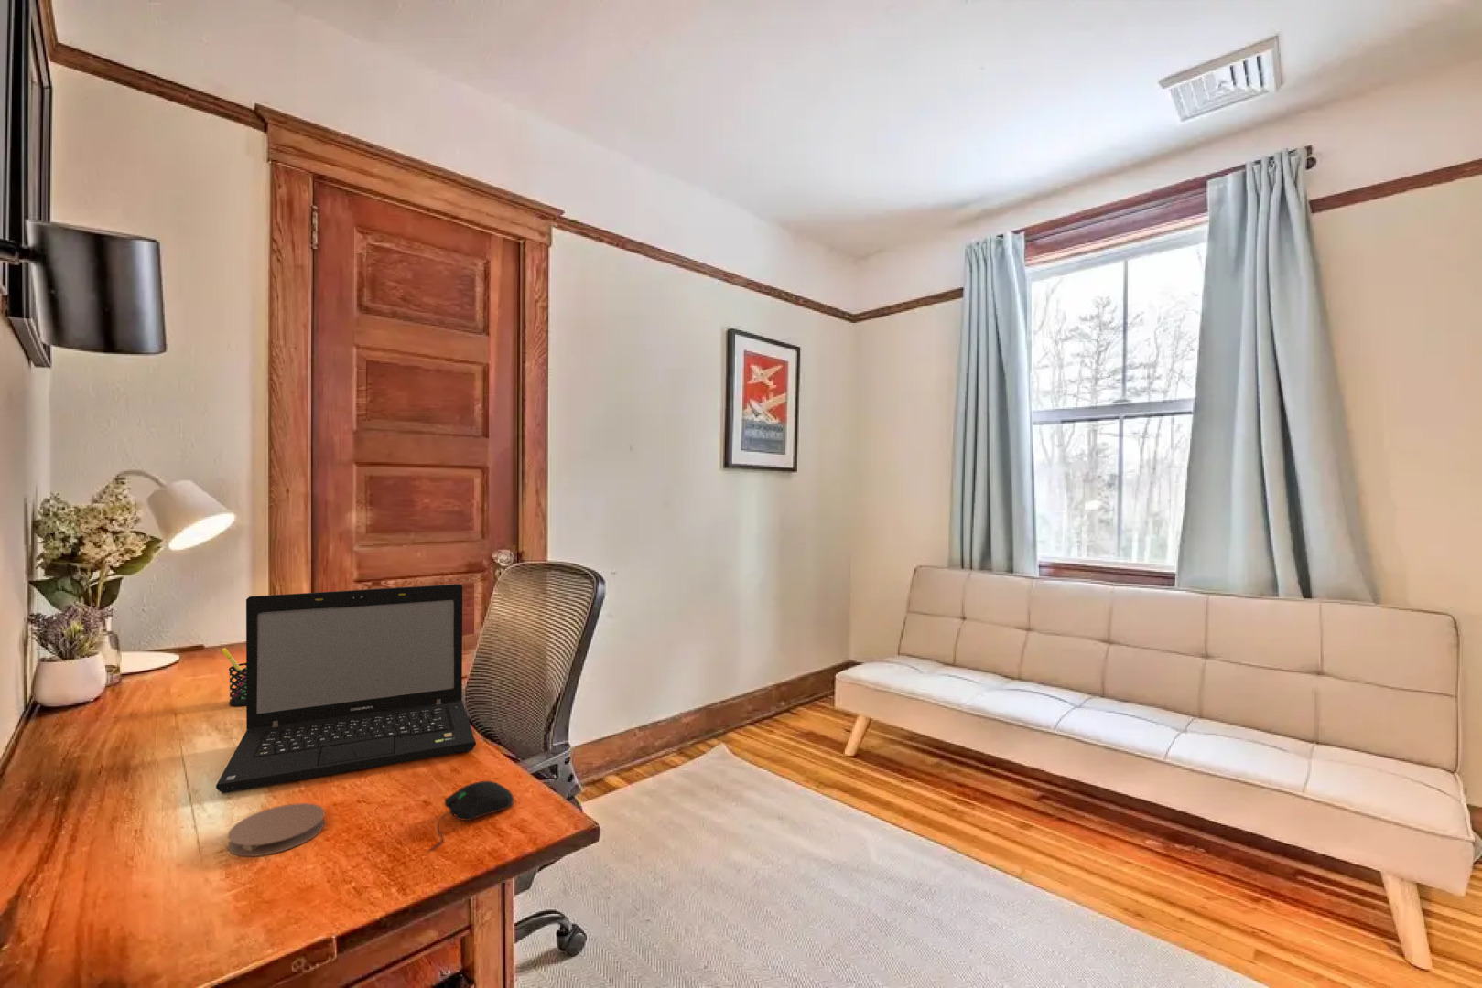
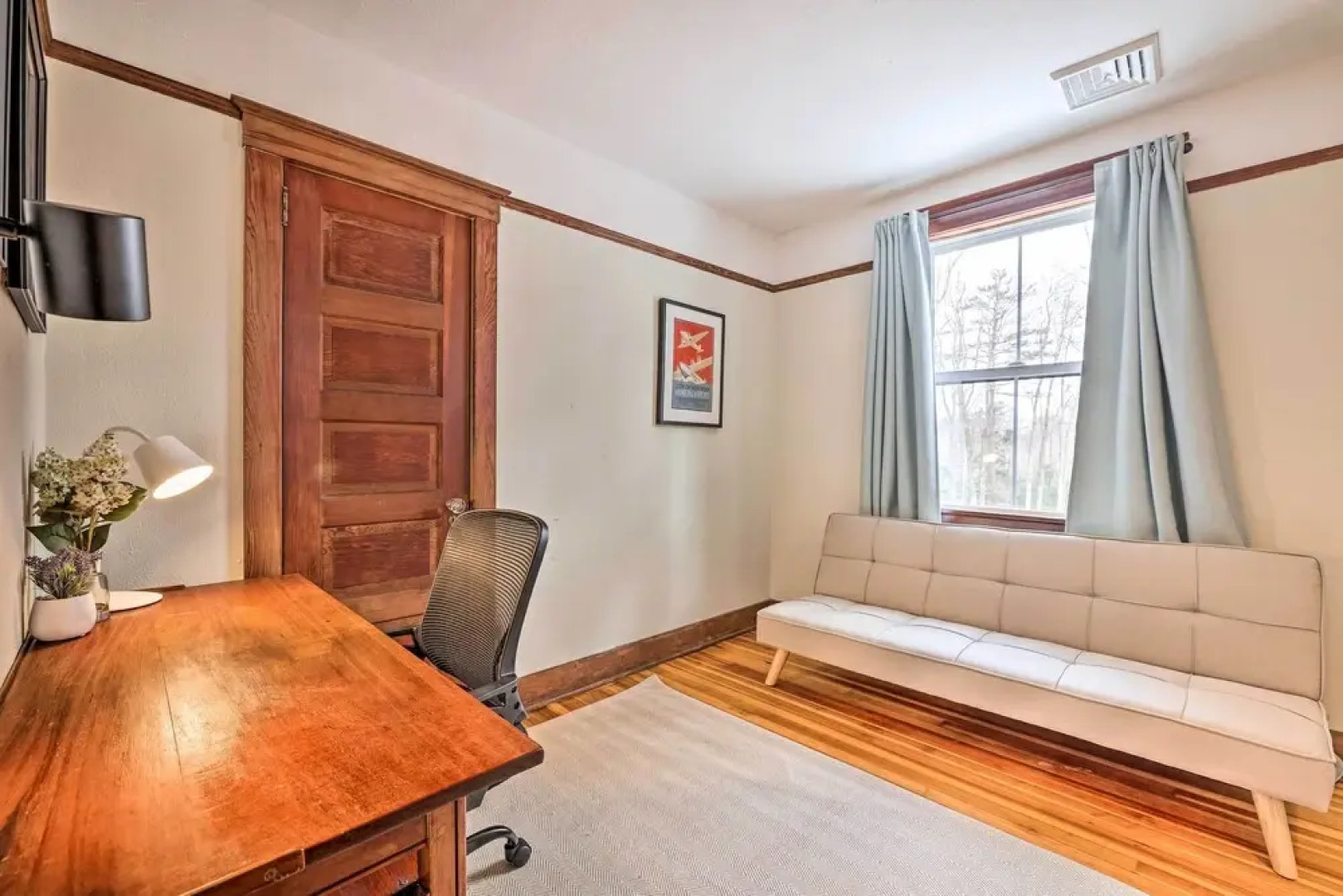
- laptop [215,582,477,794]
- pen holder [221,647,246,707]
- coaster [226,803,326,857]
- computer mouse [427,781,514,851]
